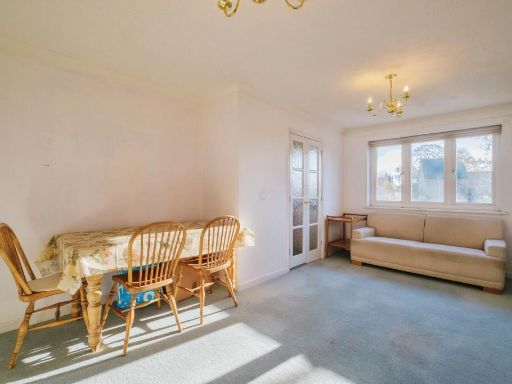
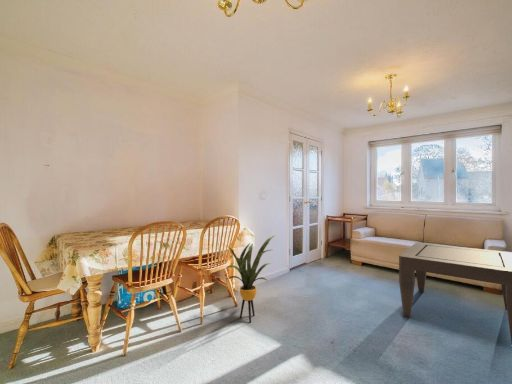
+ house plant [225,235,275,323]
+ coffee table [398,242,512,344]
